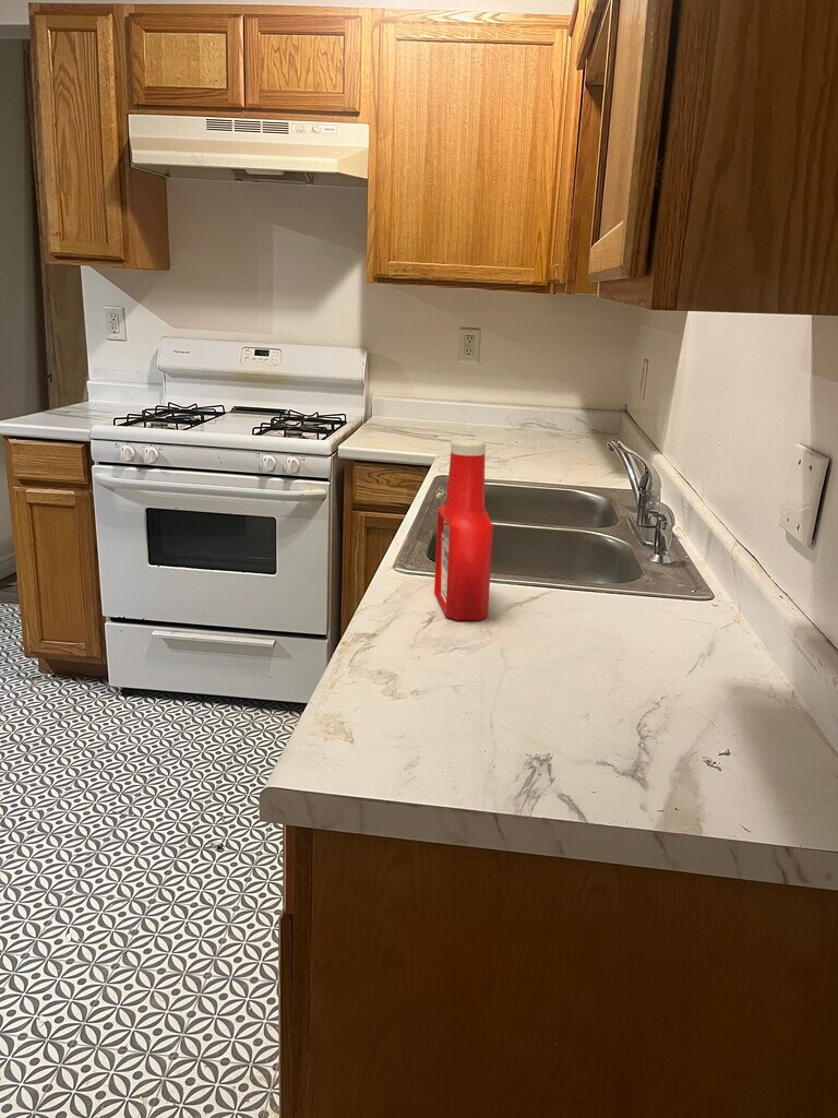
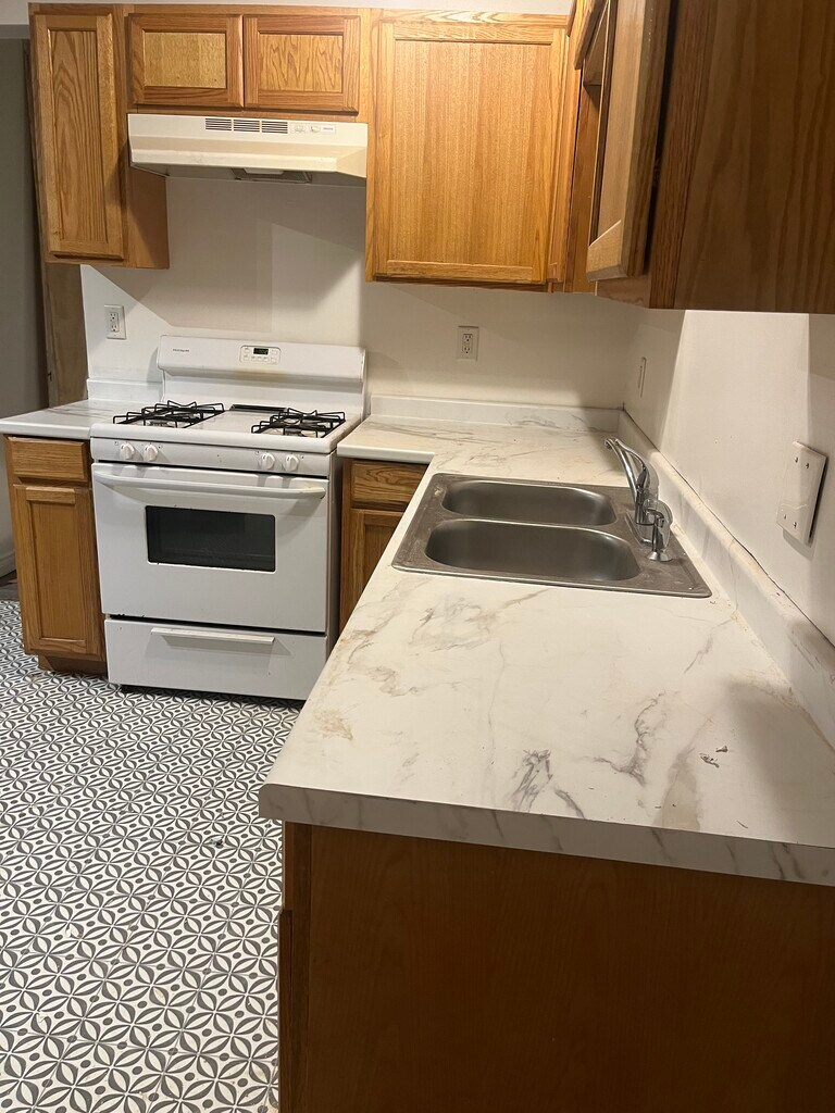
- soap bottle [433,438,494,621]
